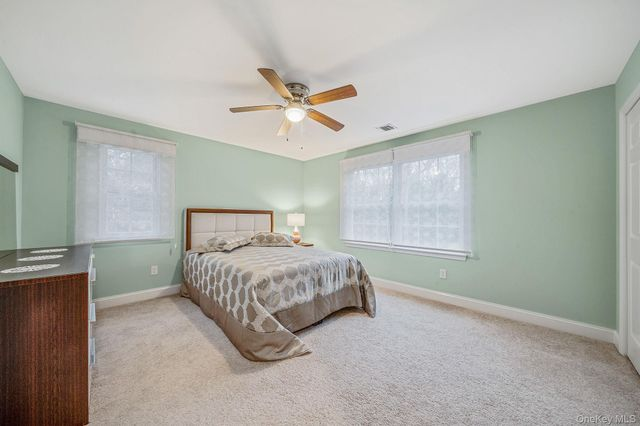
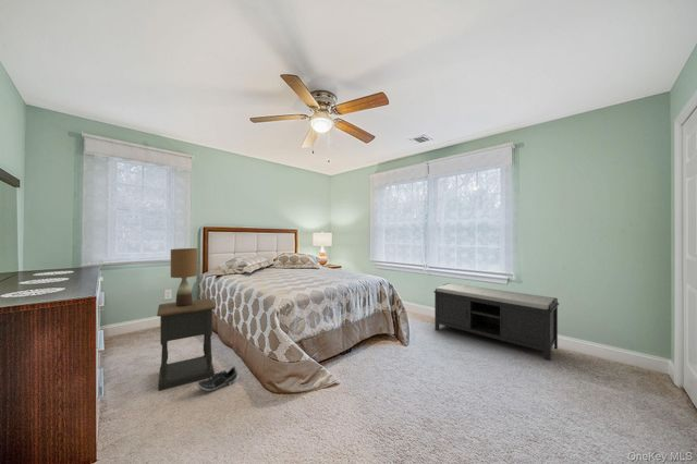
+ table lamp [170,247,198,306]
+ bench [432,282,560,362]
+ nightstand [156,297,217,392]
+ shoe [196,366,239,392]
